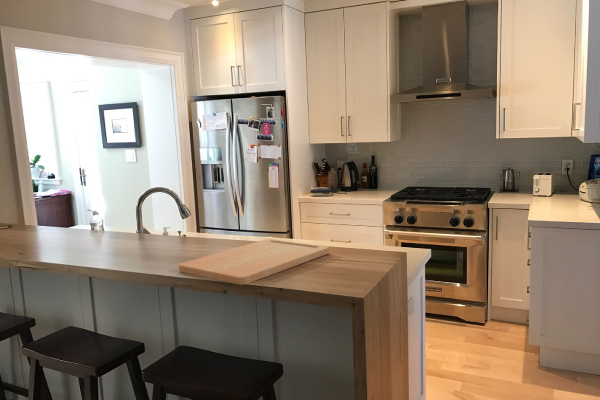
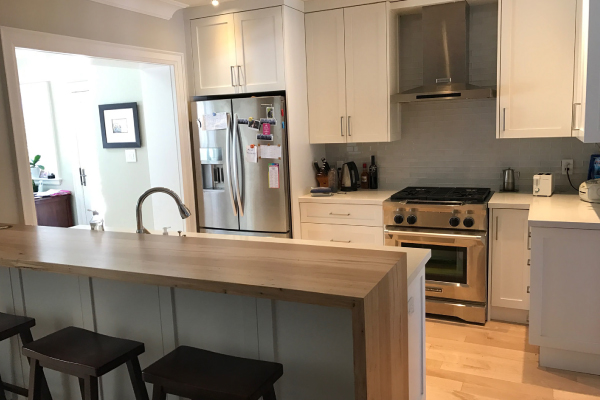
- cutting board [178,238,330,286]
